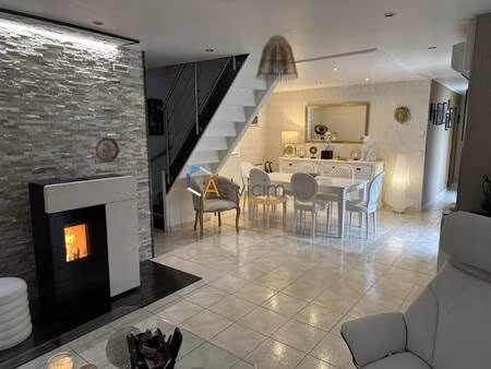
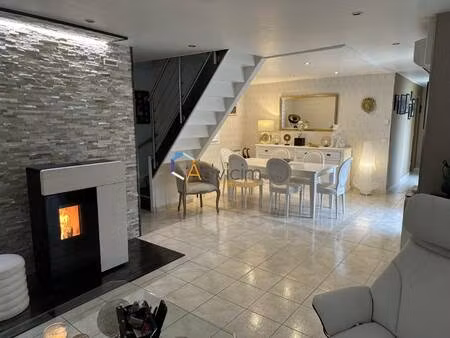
- lamp shade [254,34,300,83]
- decorative plate [95,136,120,164]
